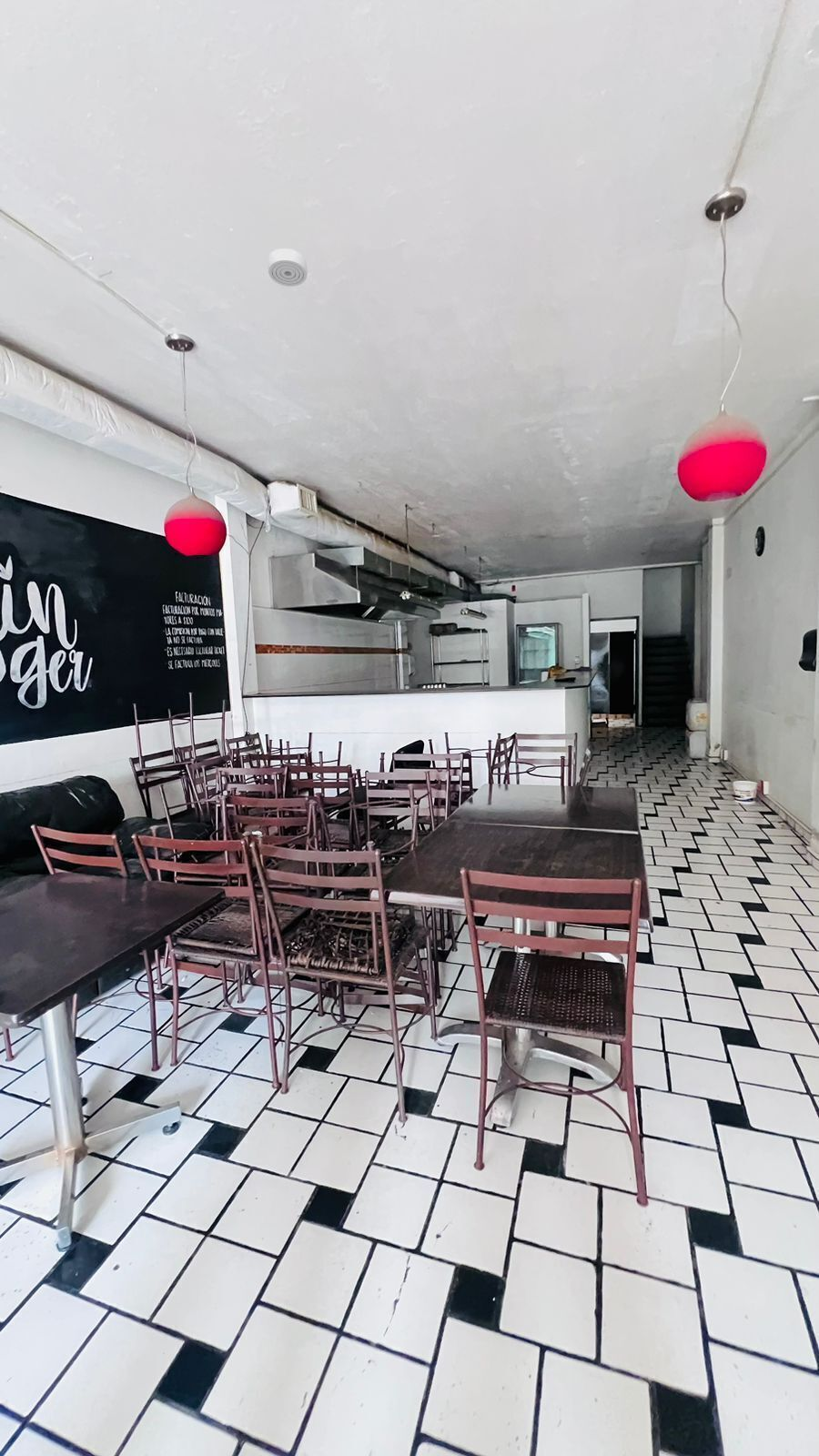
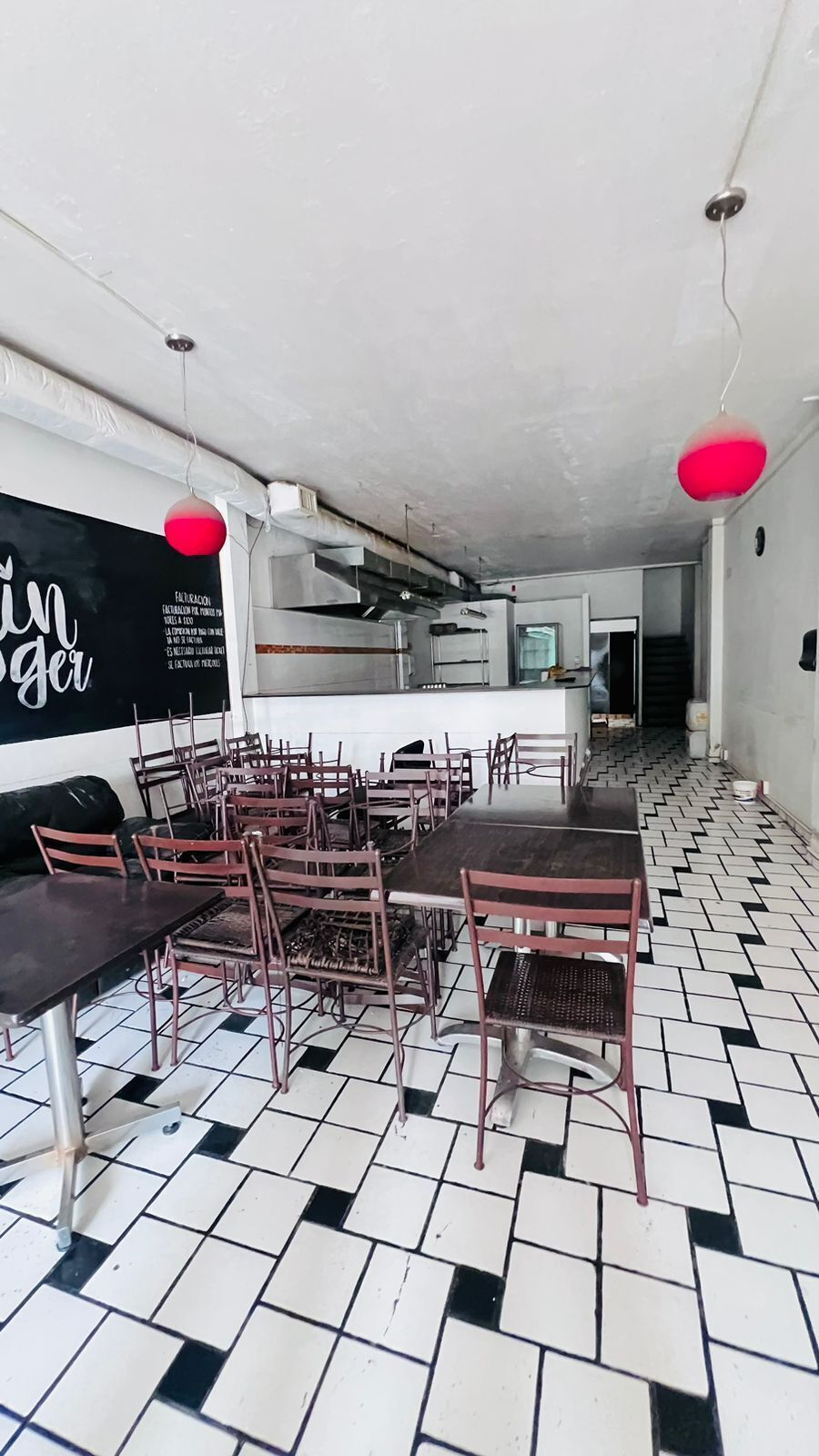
- smoke detector [267,248,308,288]
